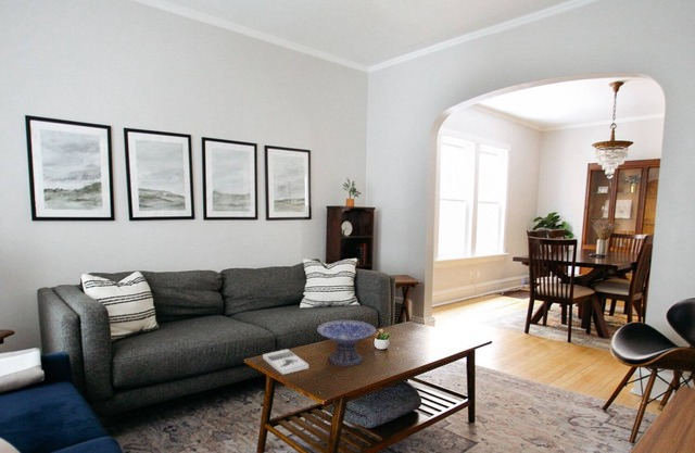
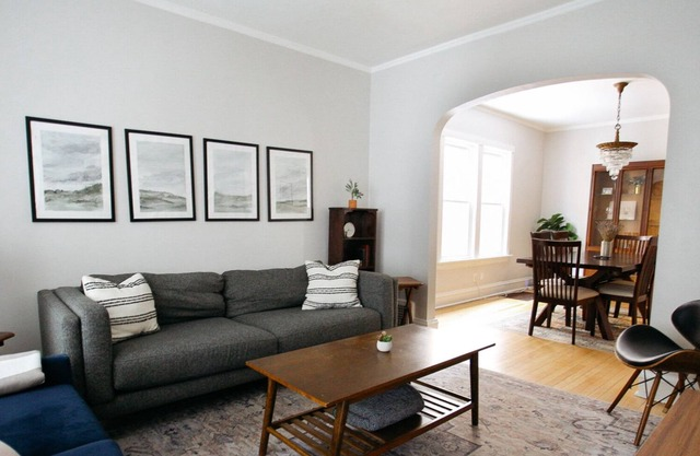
- decorative bowl [316,319,377,367]
- book [262,348,309,376]
